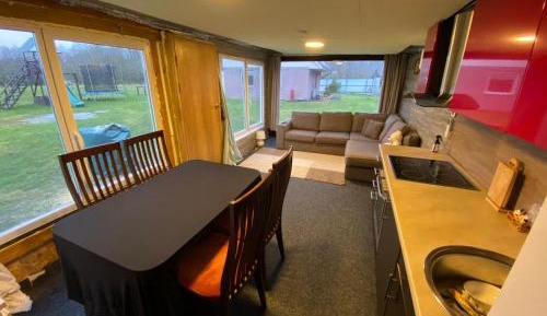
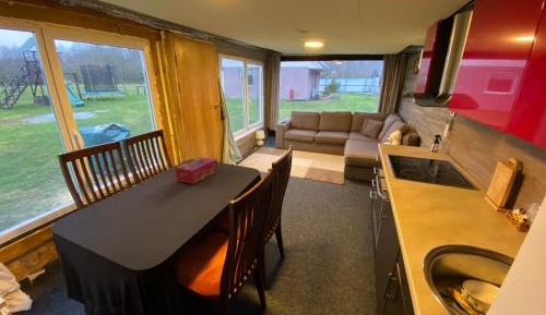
+ tissue box [174,156,218,185]
